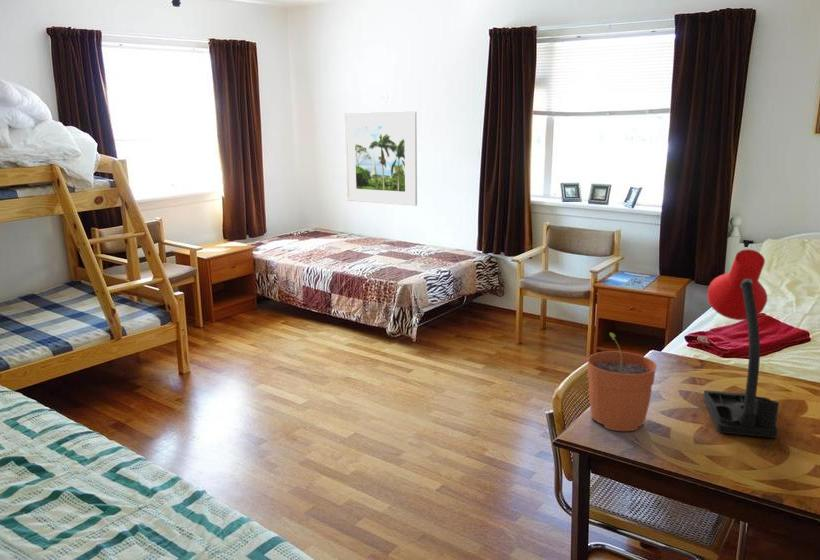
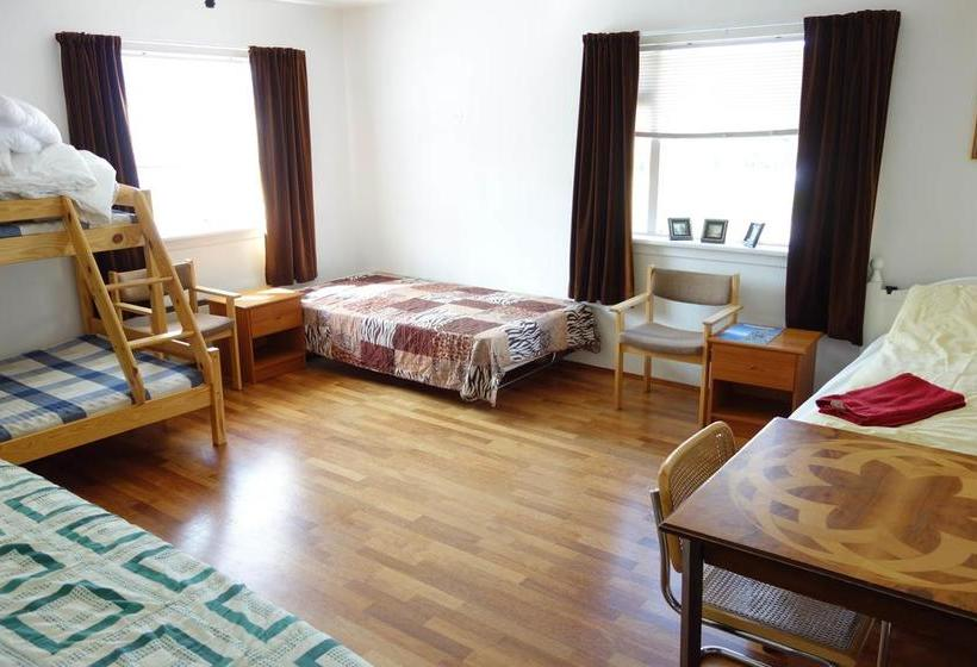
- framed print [343,110,418,207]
- plant pot [586,332,658,432]
- desk lamp [702,248,780,439]
